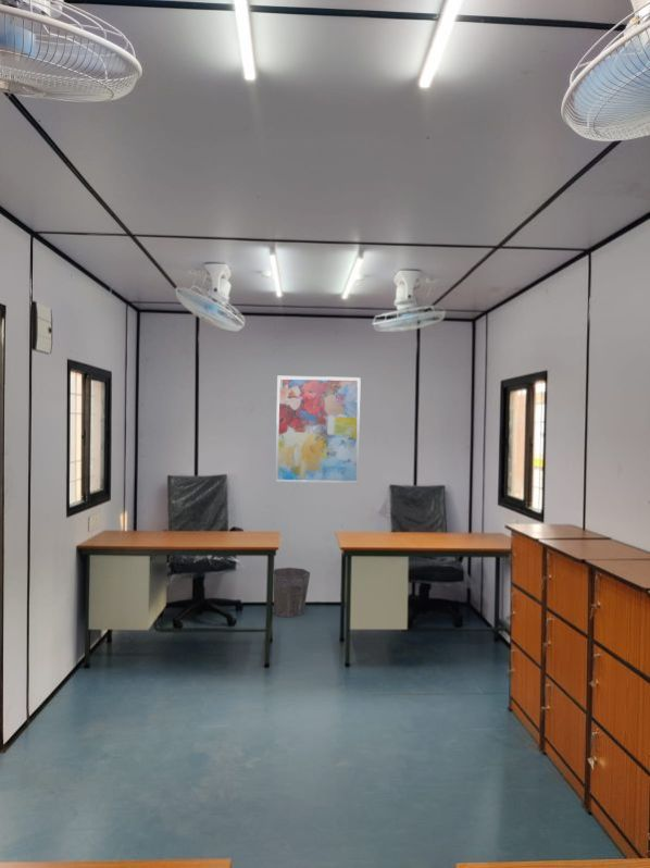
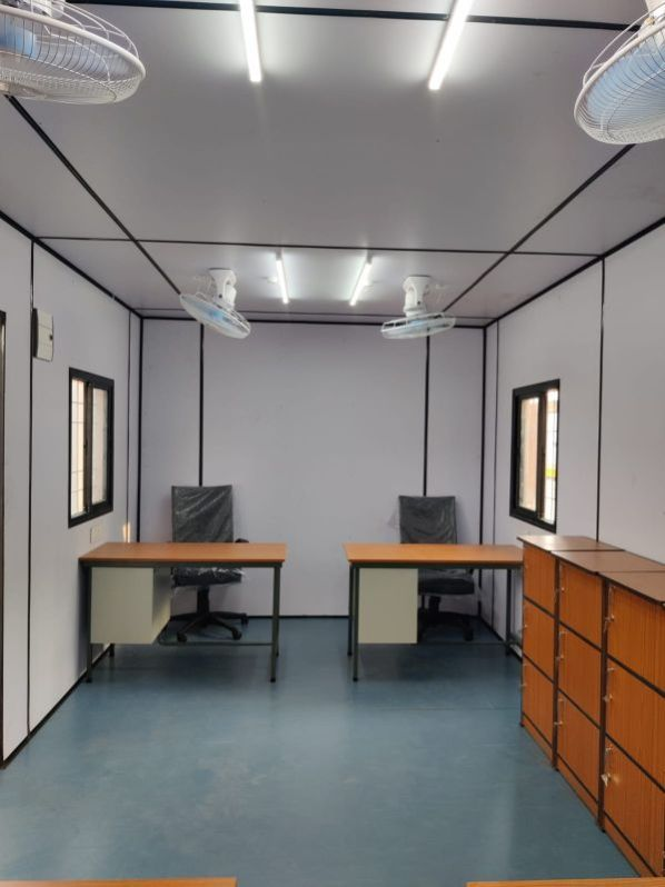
- waste bin [273,567,311,618]
- wall art [275,375,362,485]
